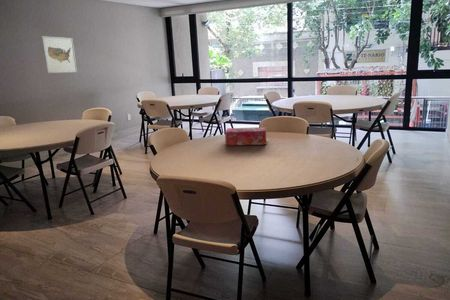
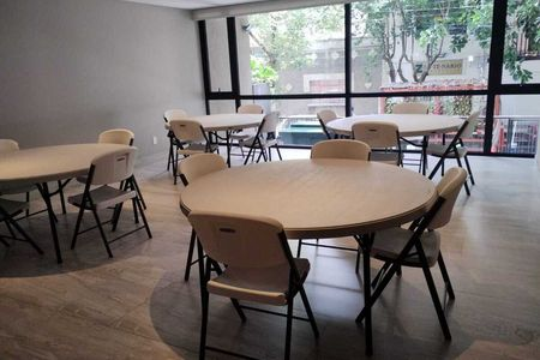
- tissue box [224,126,267,146]
- wall art [41,35,78,74]
